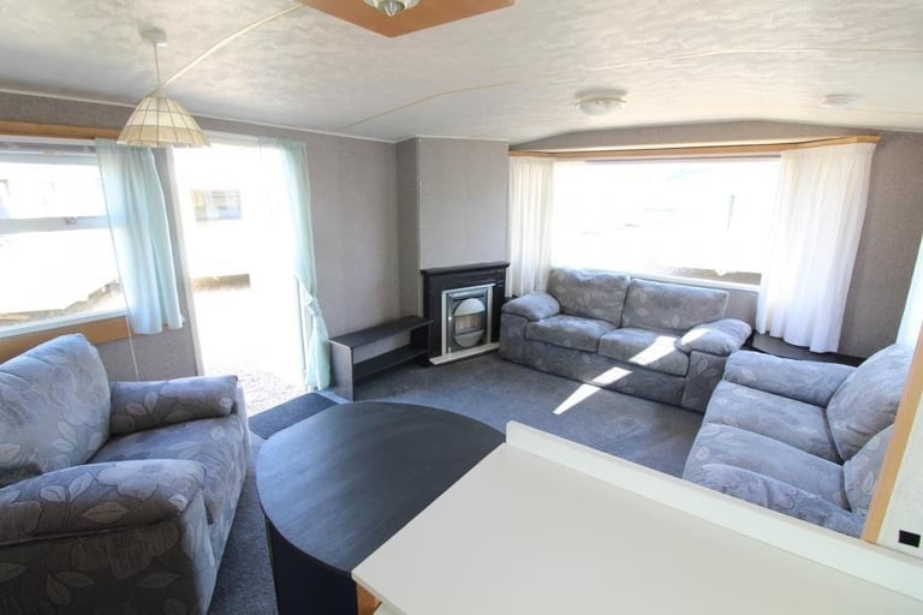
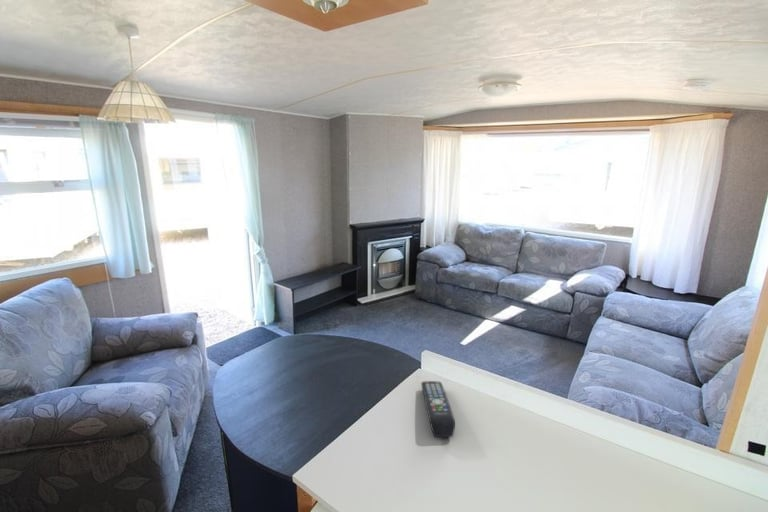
+ remote control [420,380,456,438]
